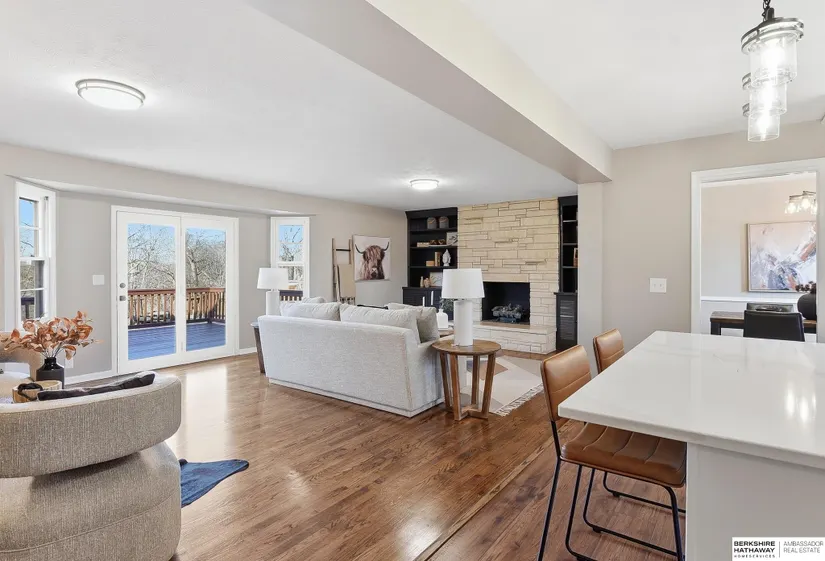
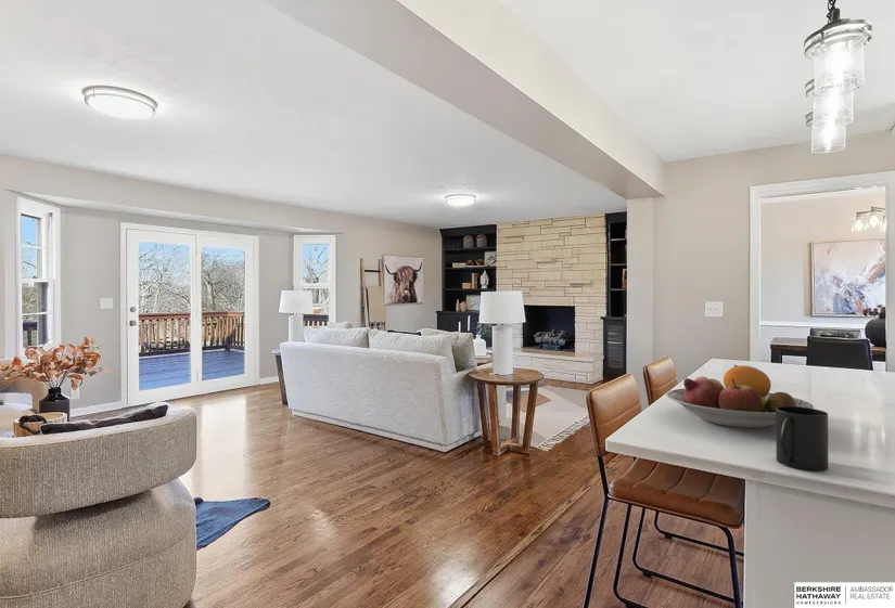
+ fruit bowl [665,364,815,429]
+ mug [775,406,829,471]
